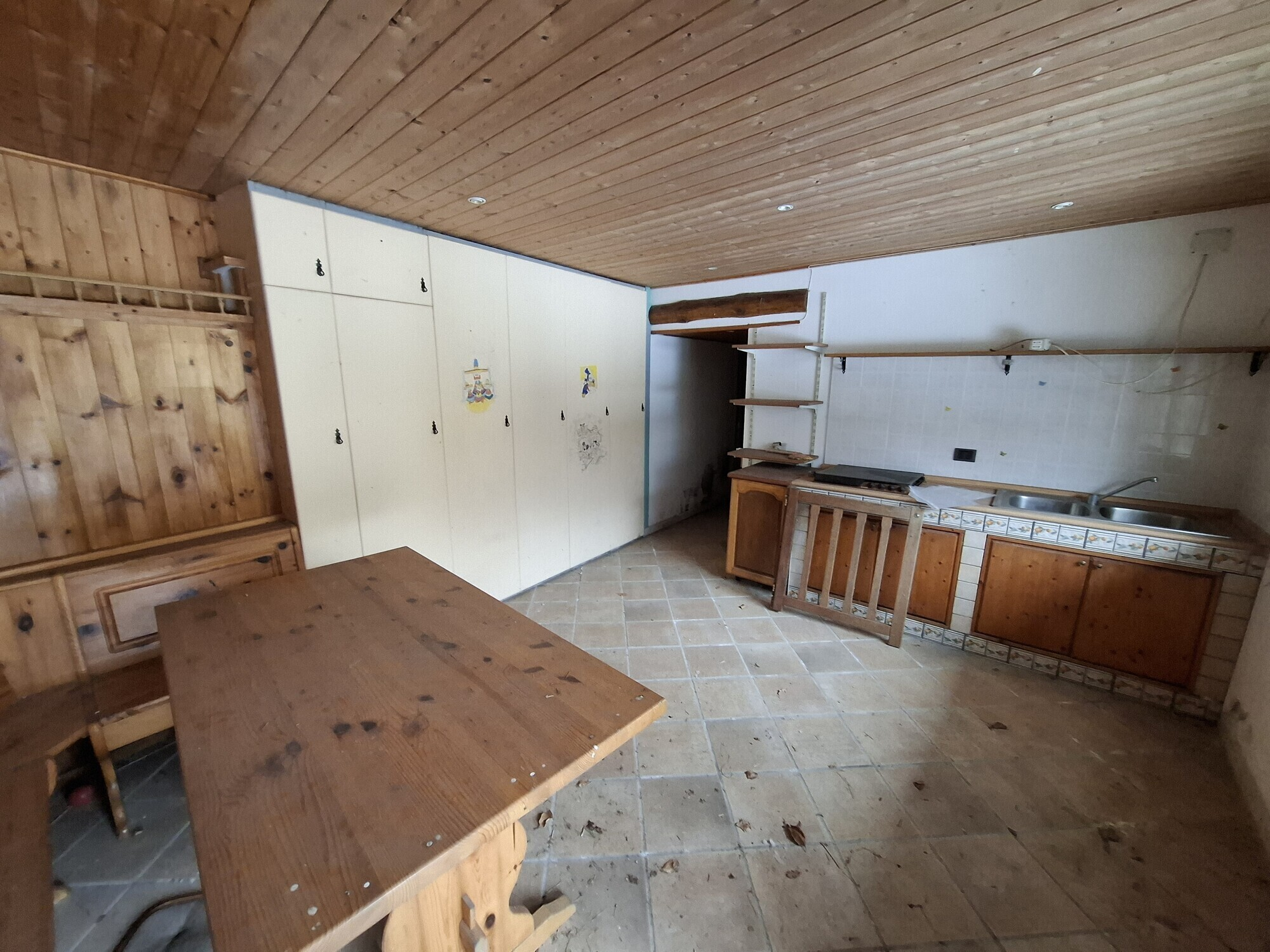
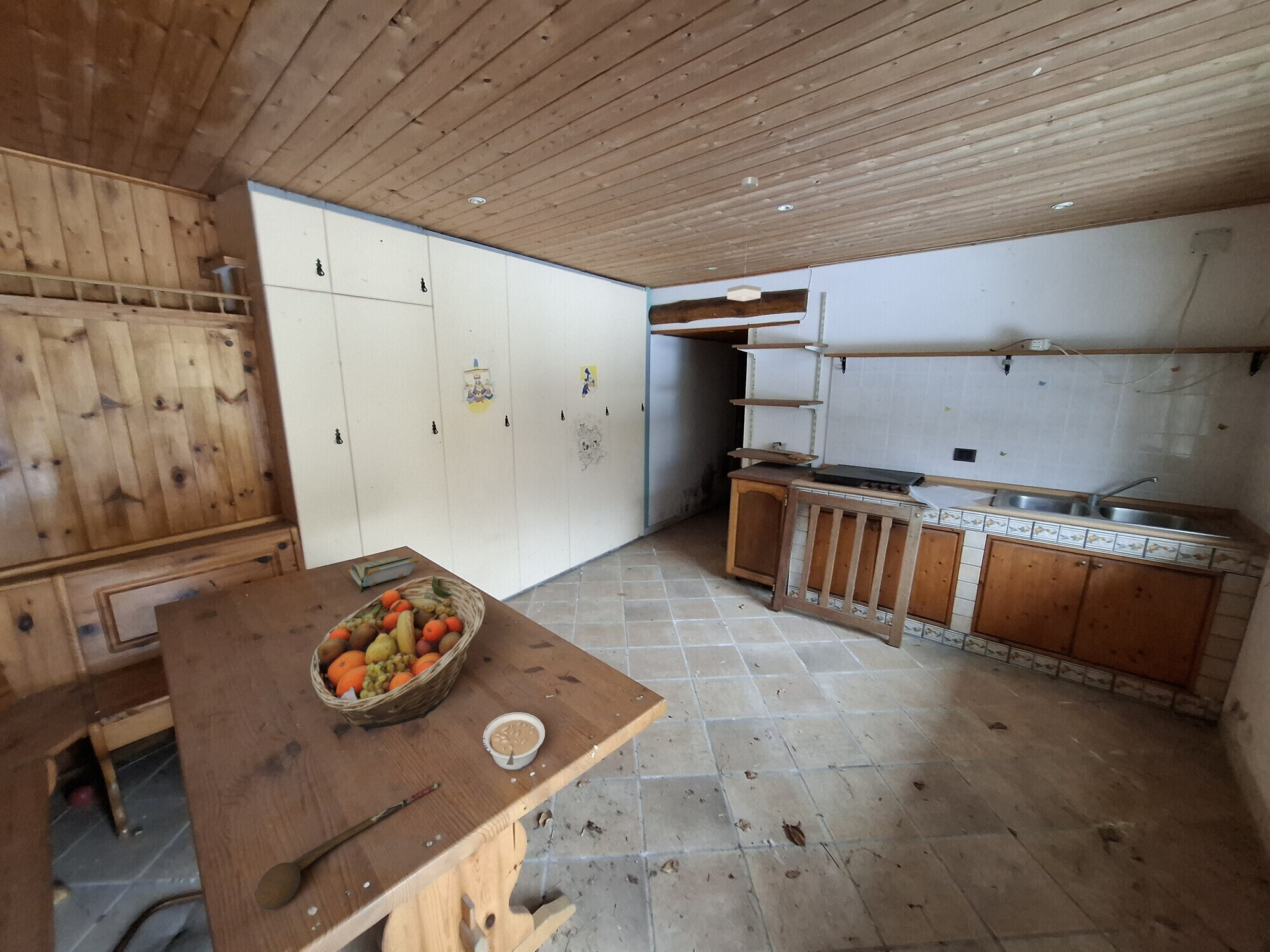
+ fruit basket [309,575,486,728]
+ legume [482,711,545,770]
+ spoon [254,782,439,910]
+ pendant lamp [726,176,761,302]
+ book [347,555,420,593]
